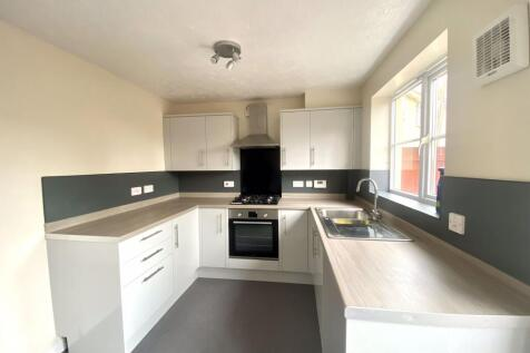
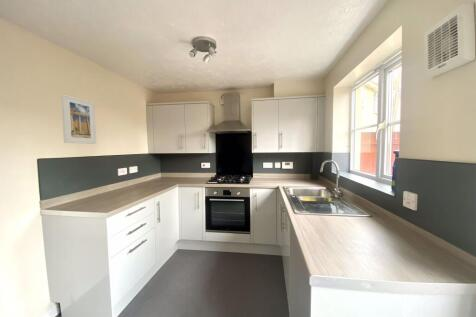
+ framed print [60,93,97,145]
